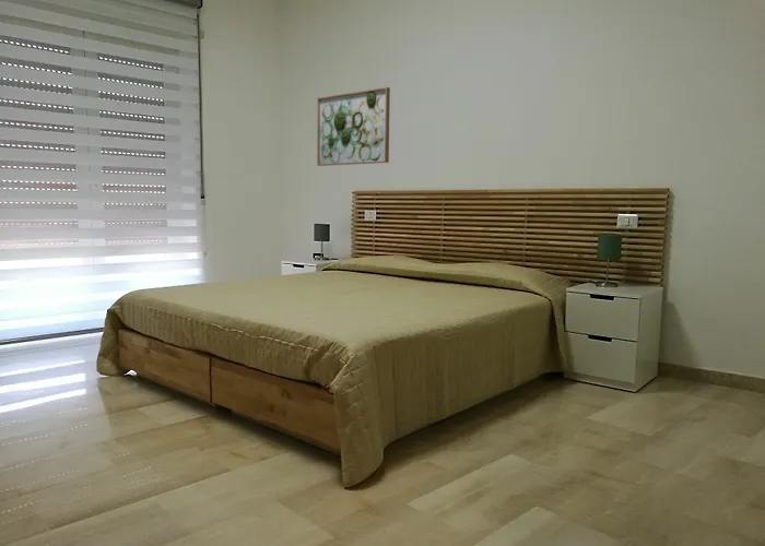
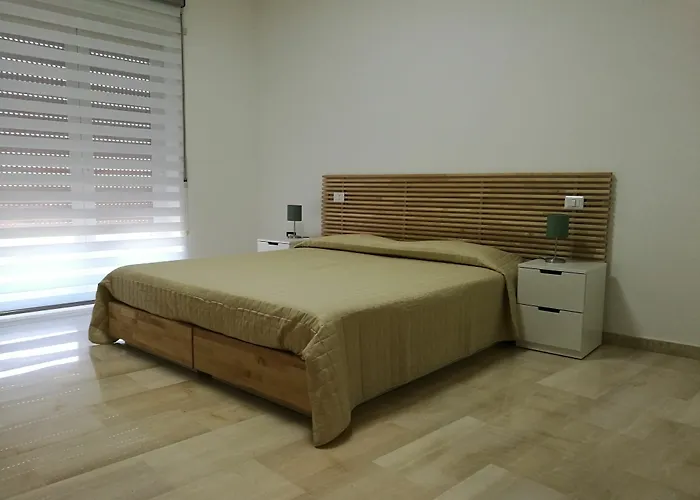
- wall art [316,86,391,167]
